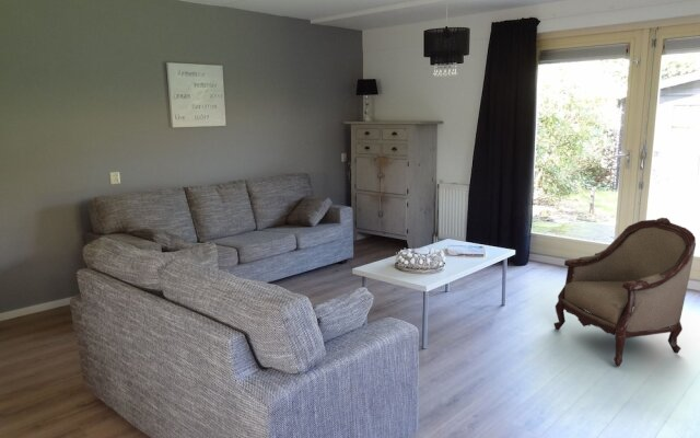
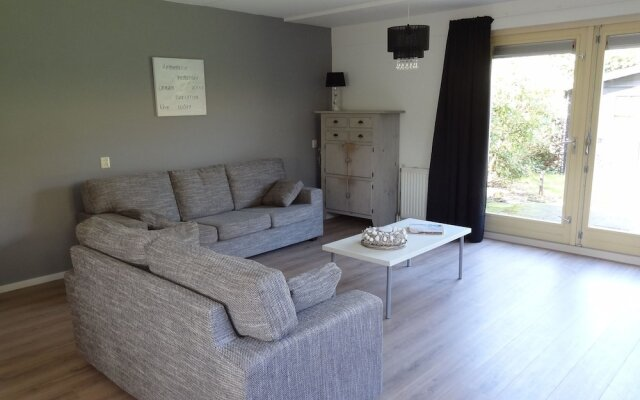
- armchair [553,217,697,368]
